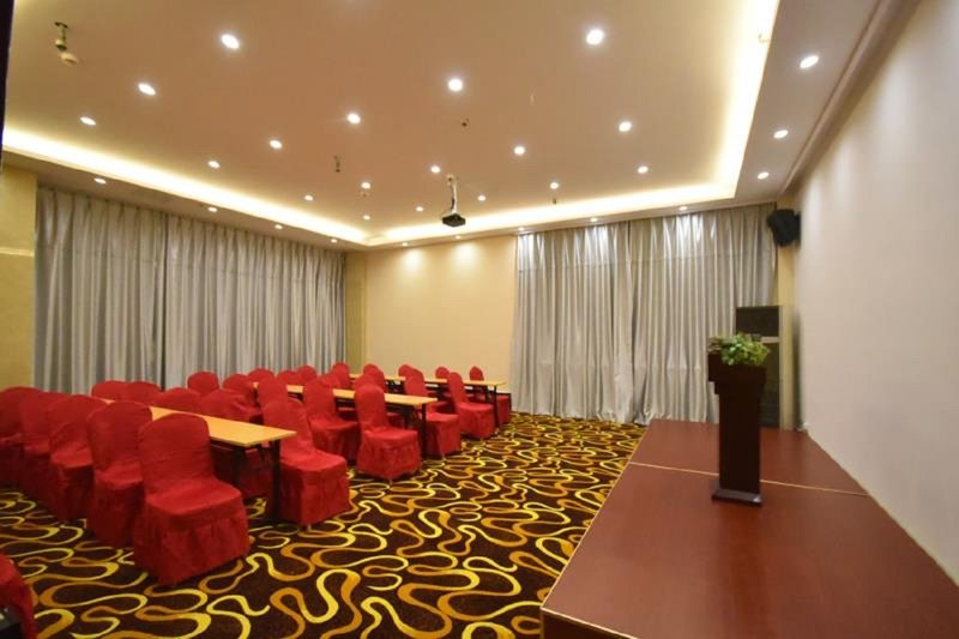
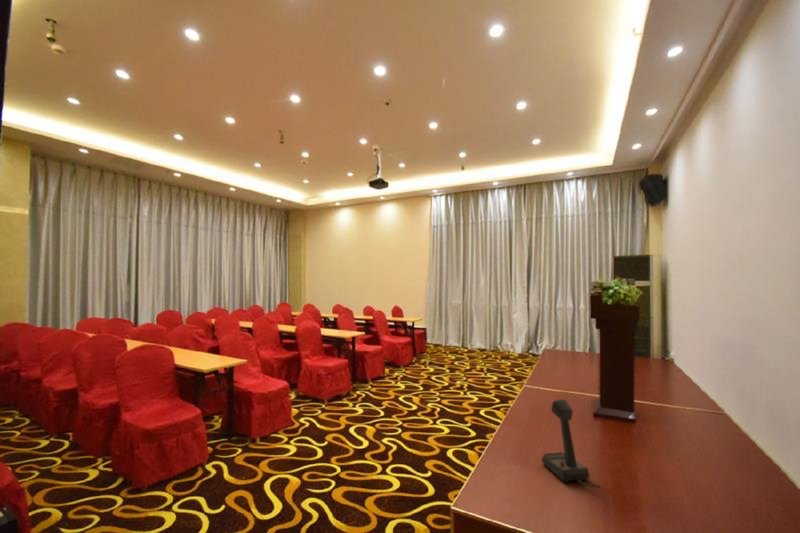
+ microphone [540,399,602,489]
